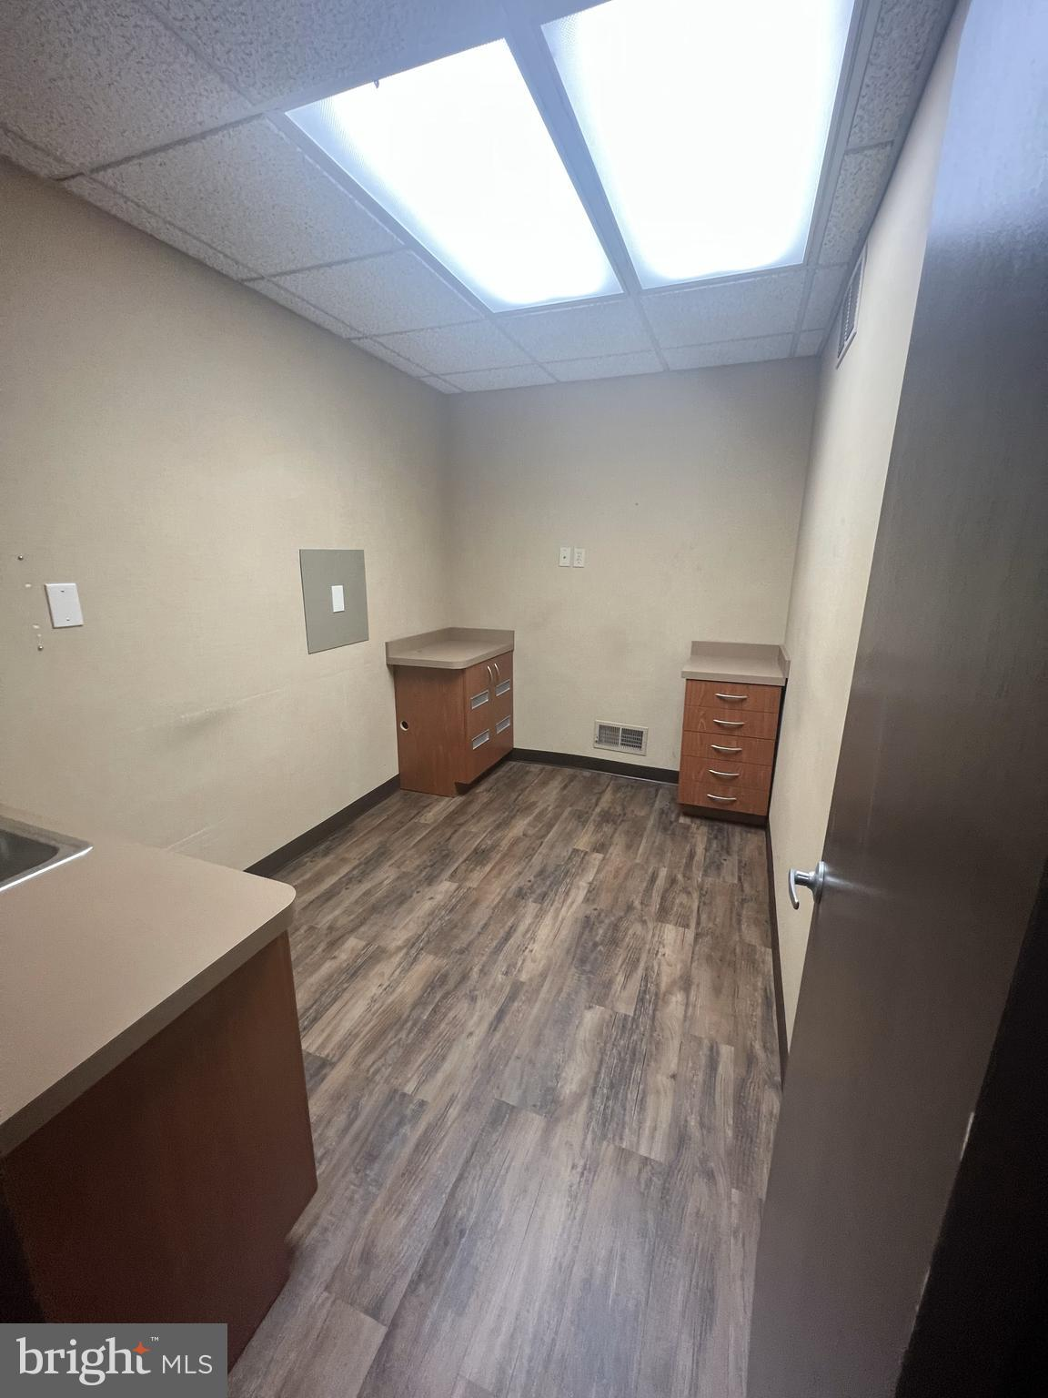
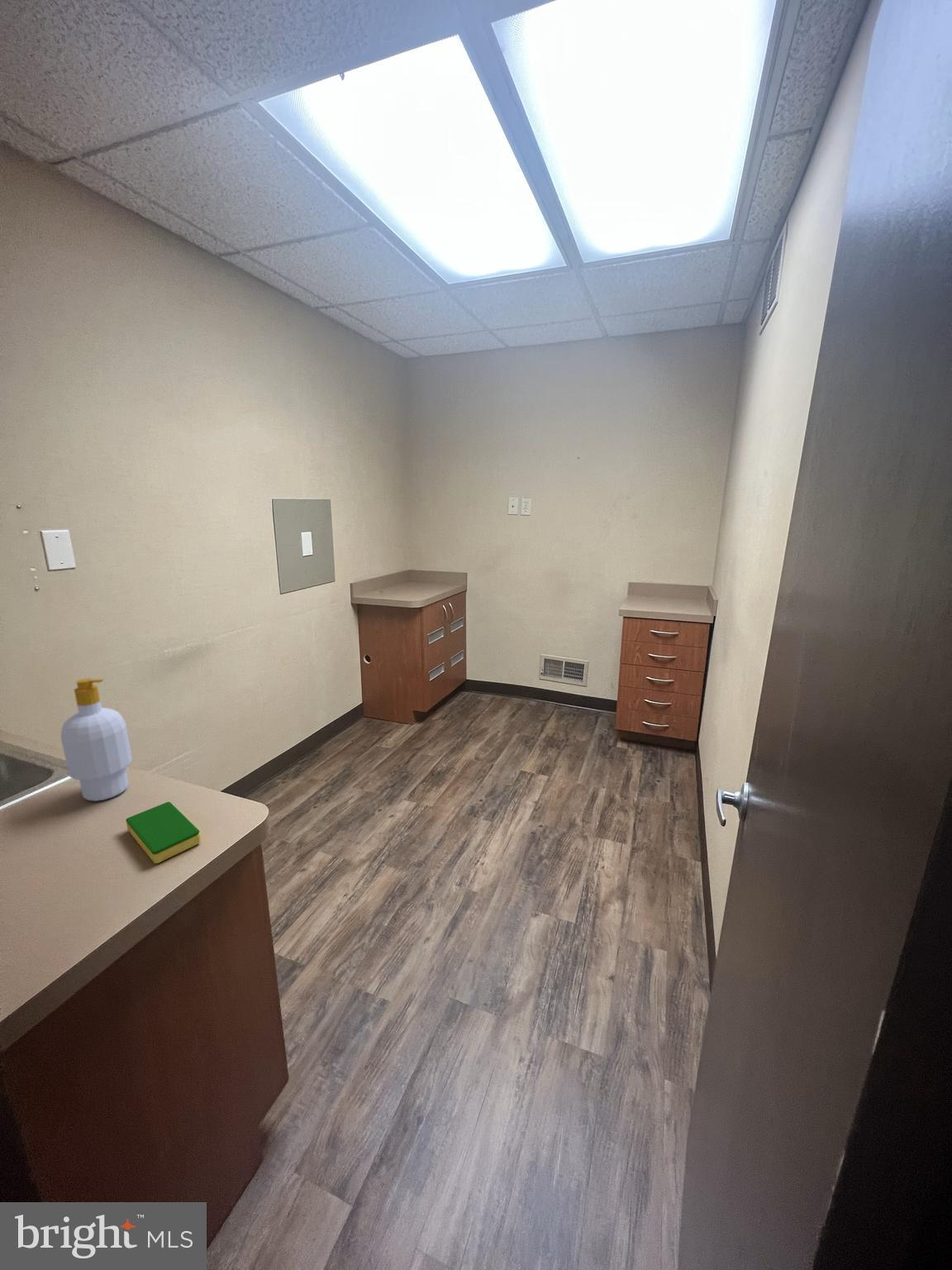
+ soap bottle [60,677,133,802]
+ dish sponge [125,801,202,864]
